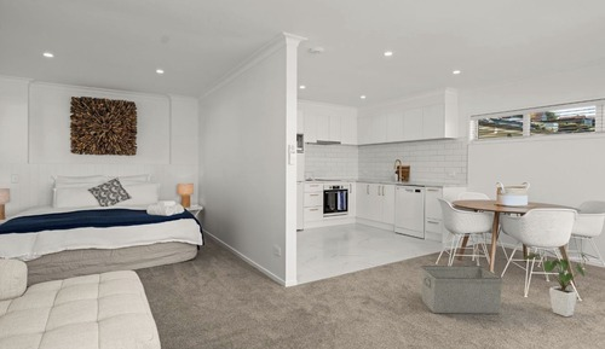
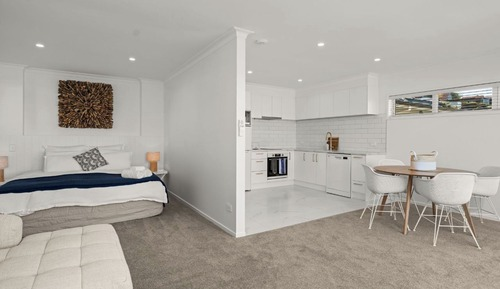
- house plant [523,251,590,318]
- storage bin [420,264,505,315]
